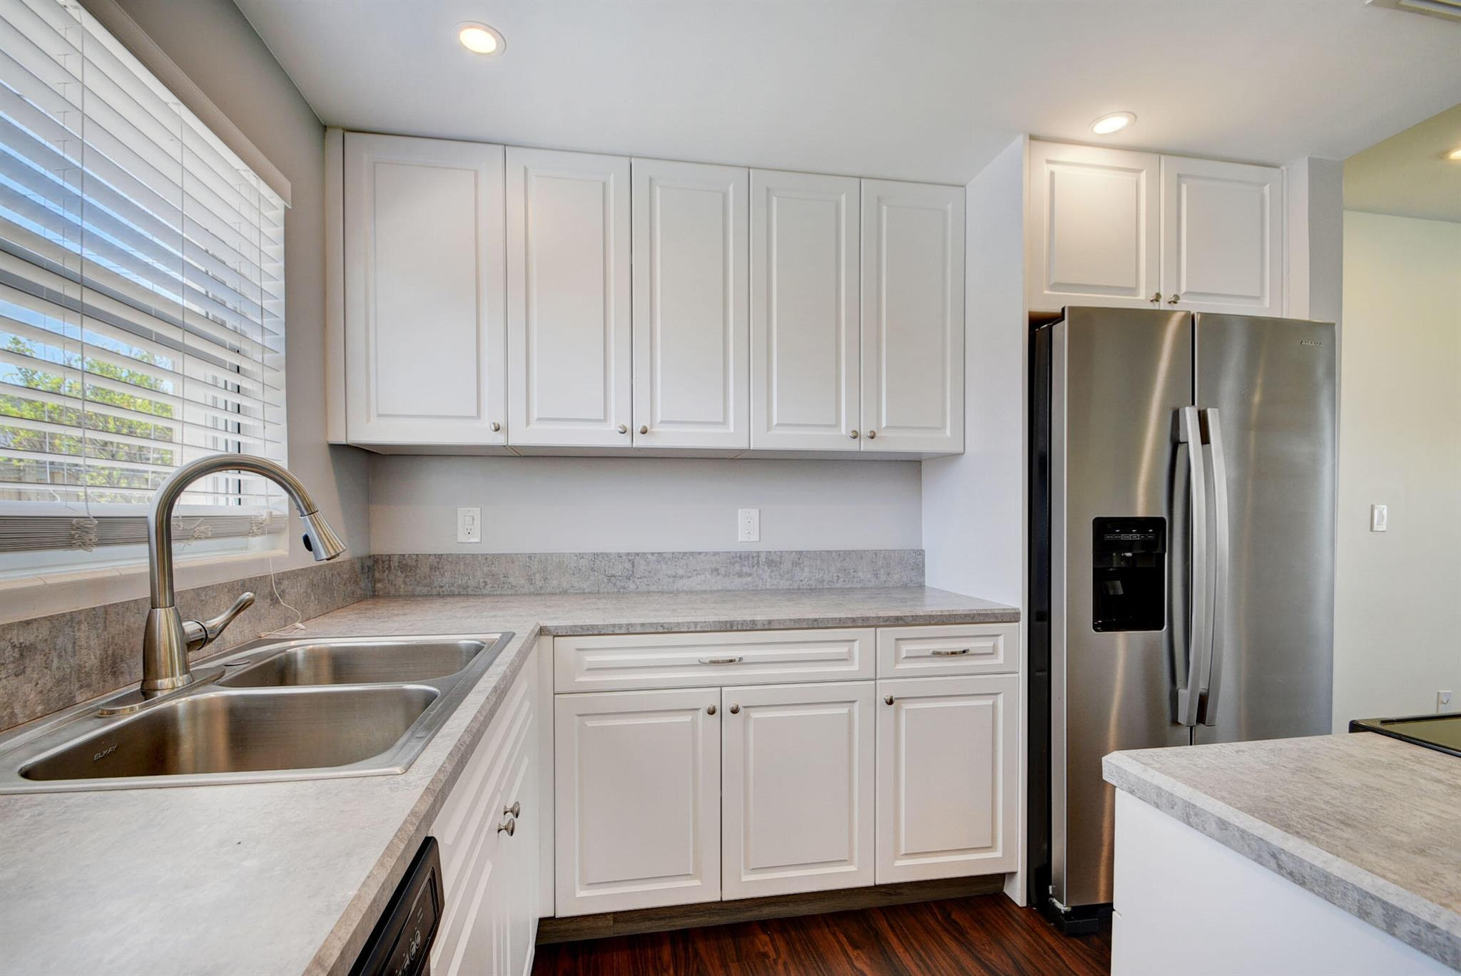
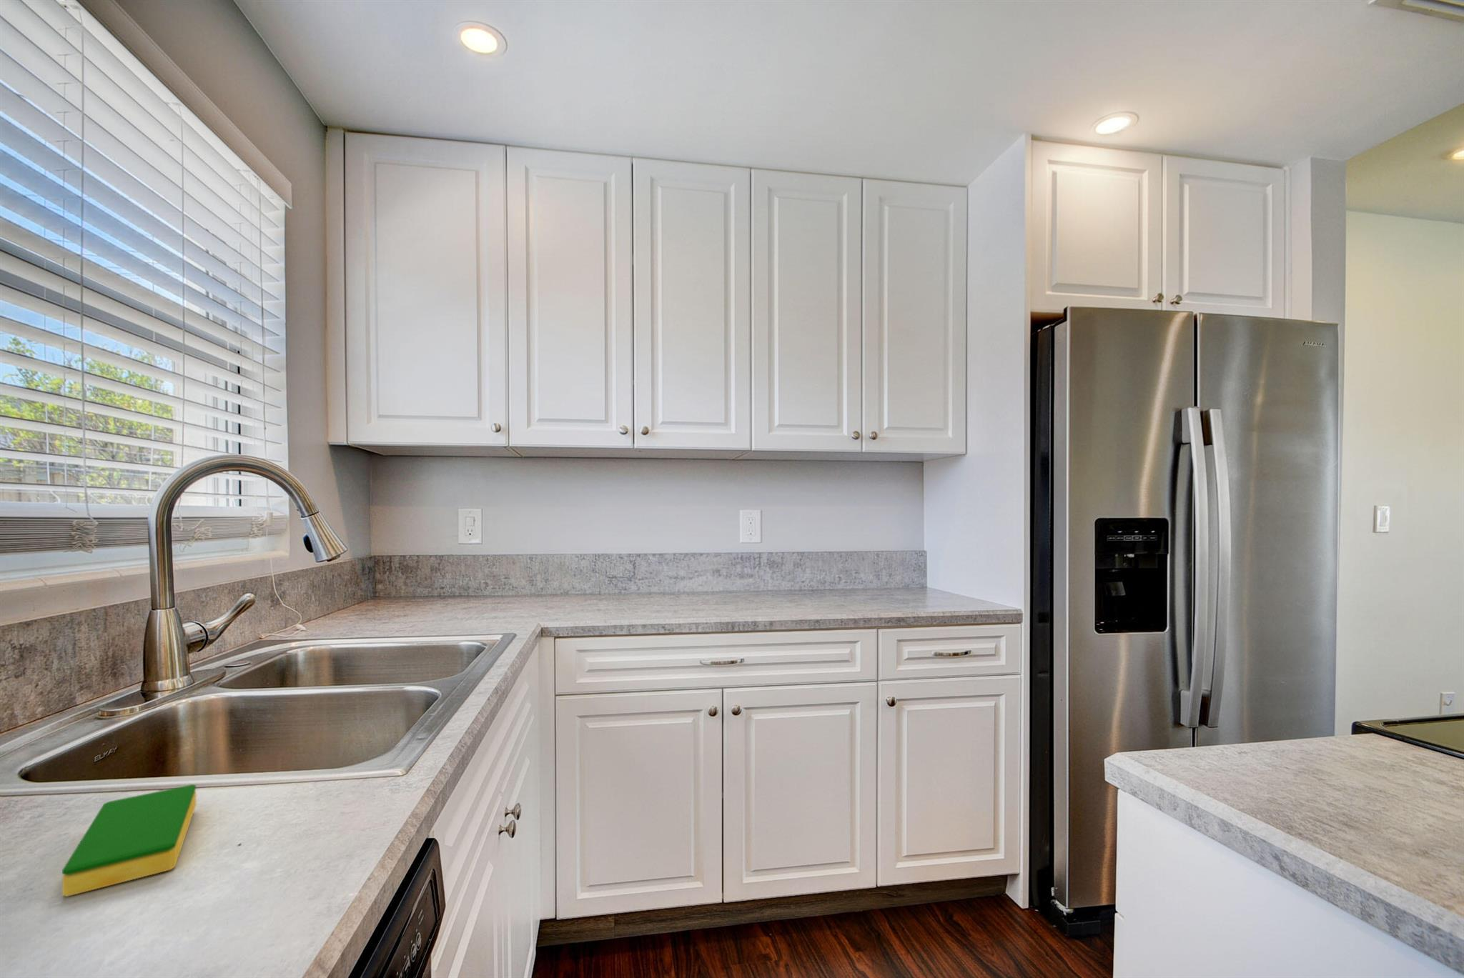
+ dish sponge [61,784,197,897]
